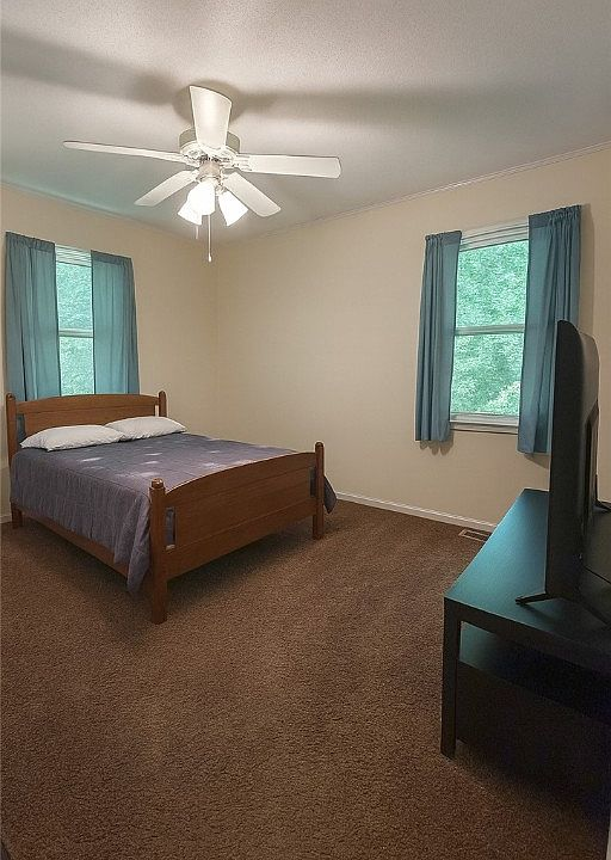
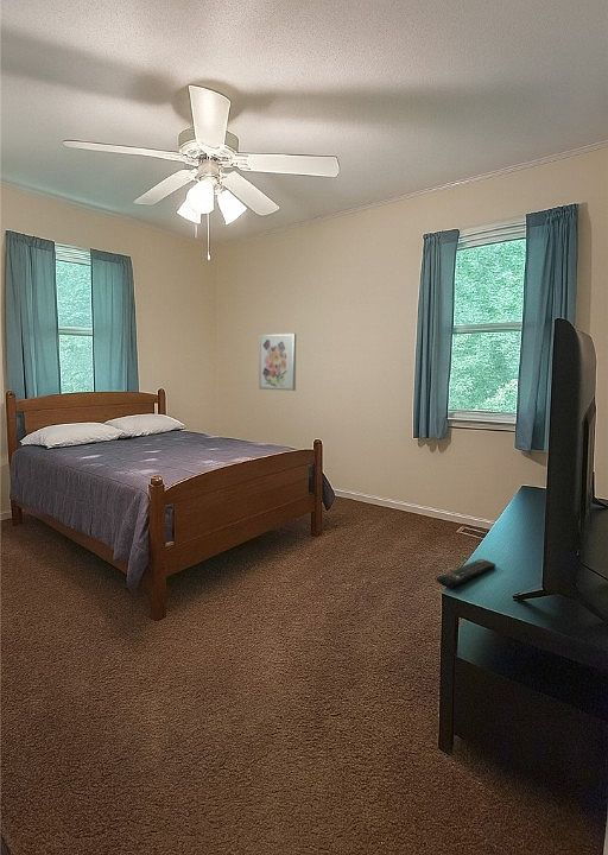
+ wall art [258,332,297,392]
+ remote control [435,558,496,589]
